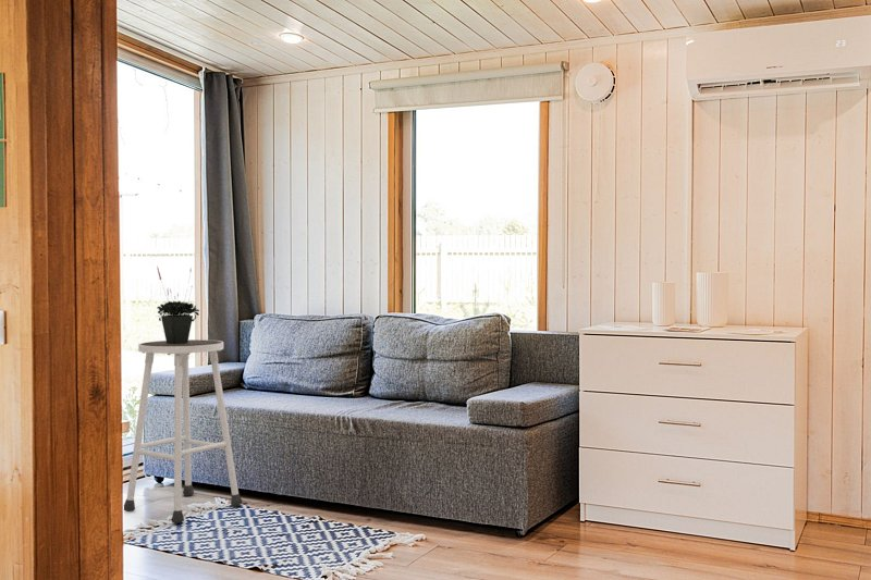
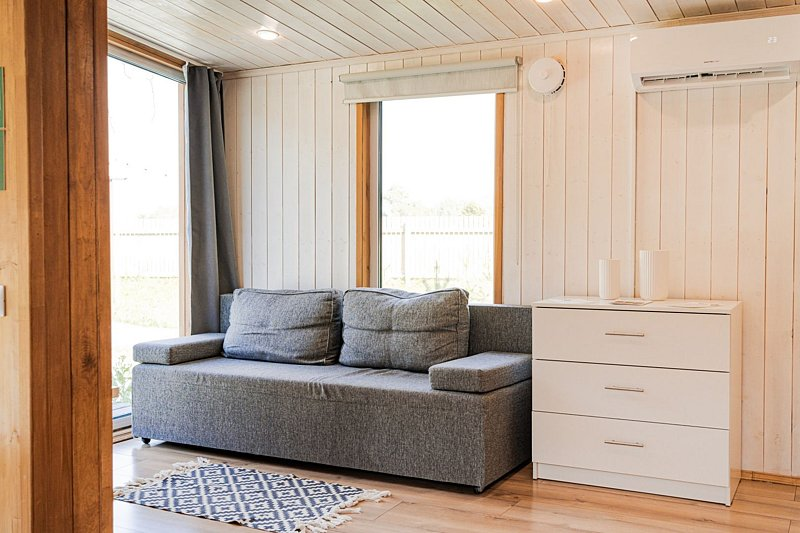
- stool [123,338,244,525]
- potted plant [155,264,200,344]
